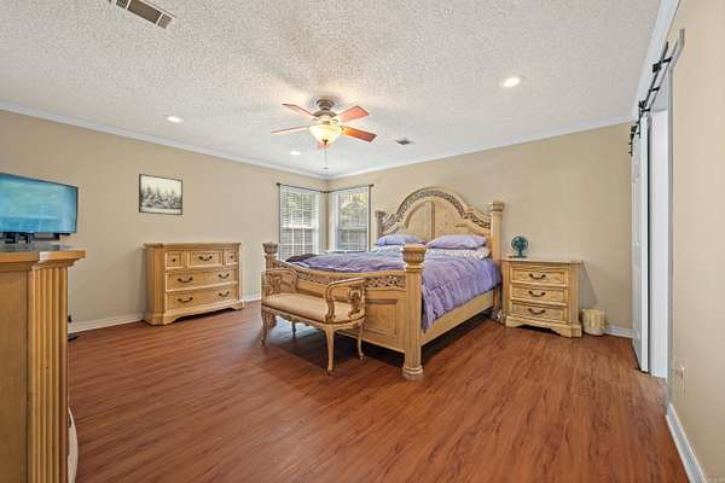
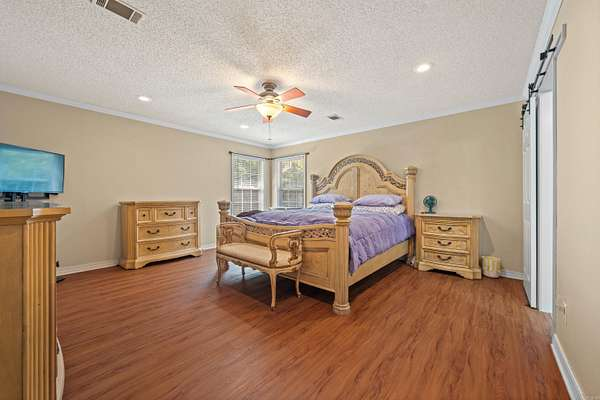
- wall art [138,173,184,216]
